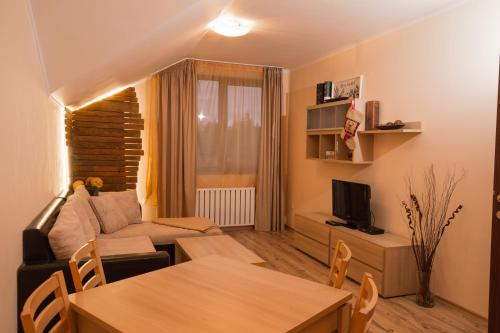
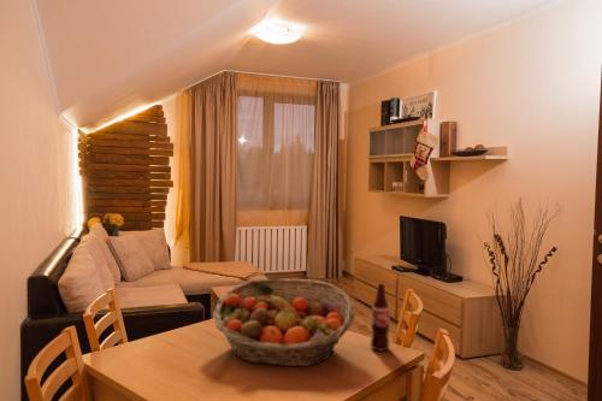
+ bottle [370,283,391,352]
+ fruit basket [212,278,356,367]
